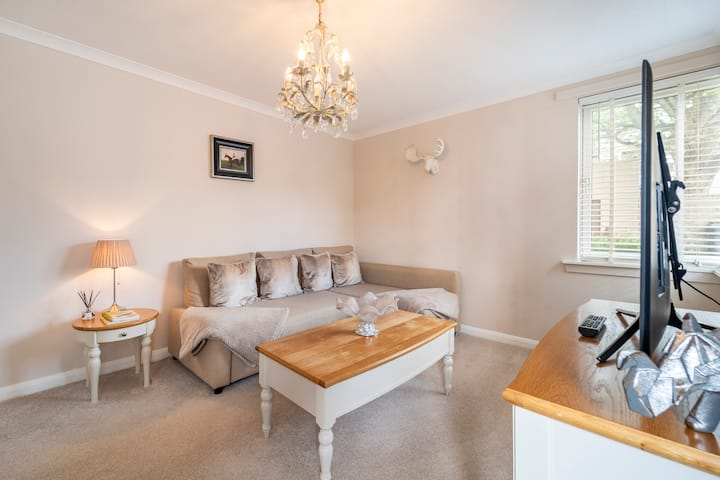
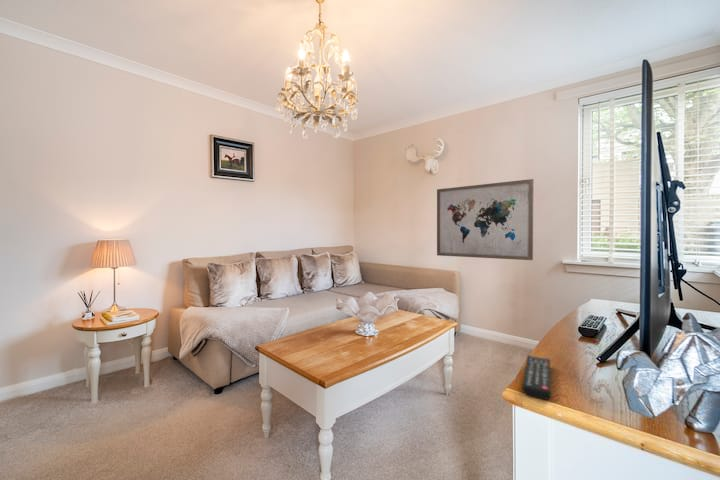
+ remote control [521,354,552,401]
+ wall art [436,178,535,261]
